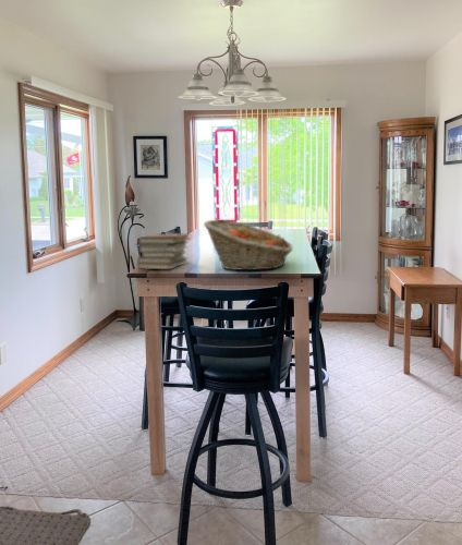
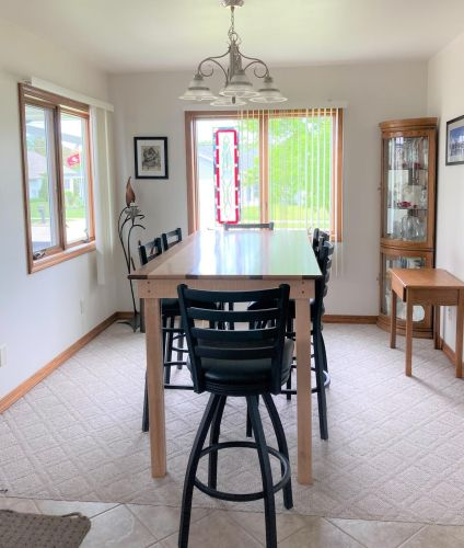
- book stack [135,232,192,270]
- fruit basket [203,218,294,271]
